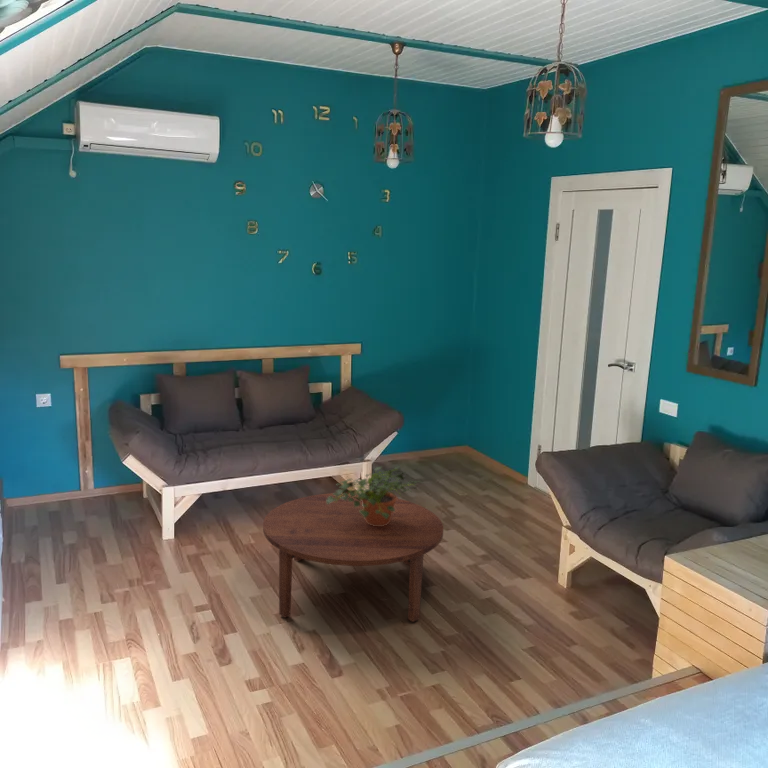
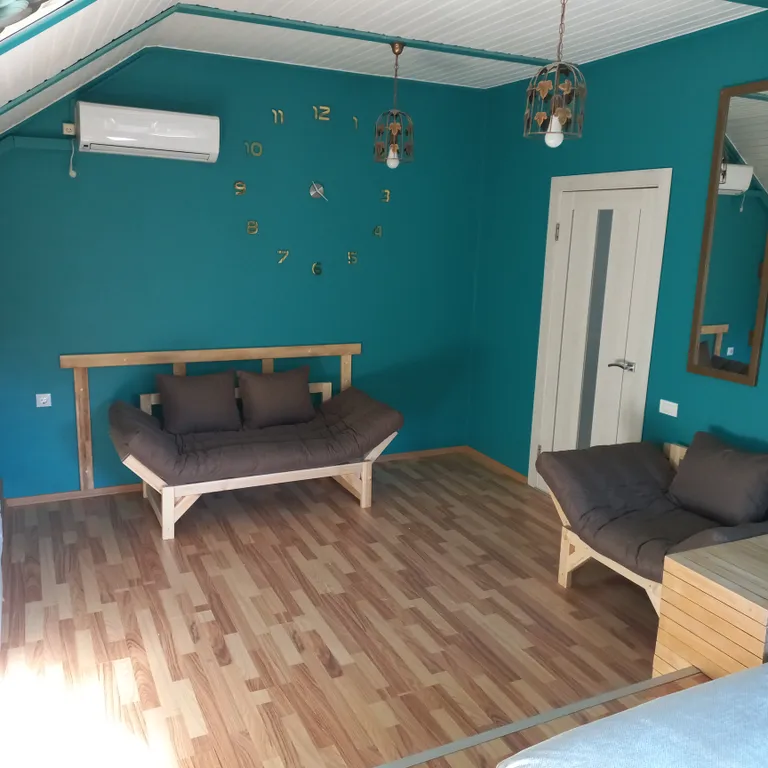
- coffee table [262,492,444,623]
- potted plant [327,465,424,526]
